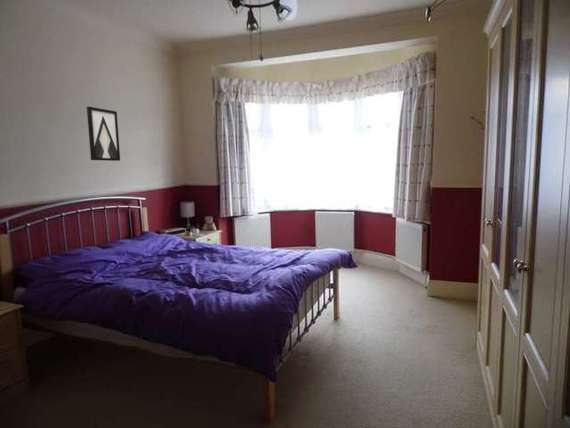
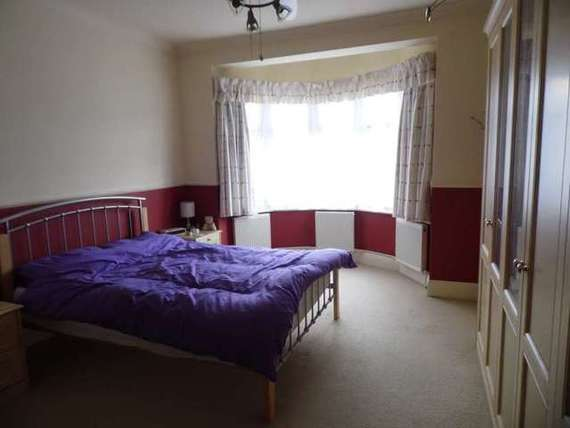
- wall art [86,106,121,162]
